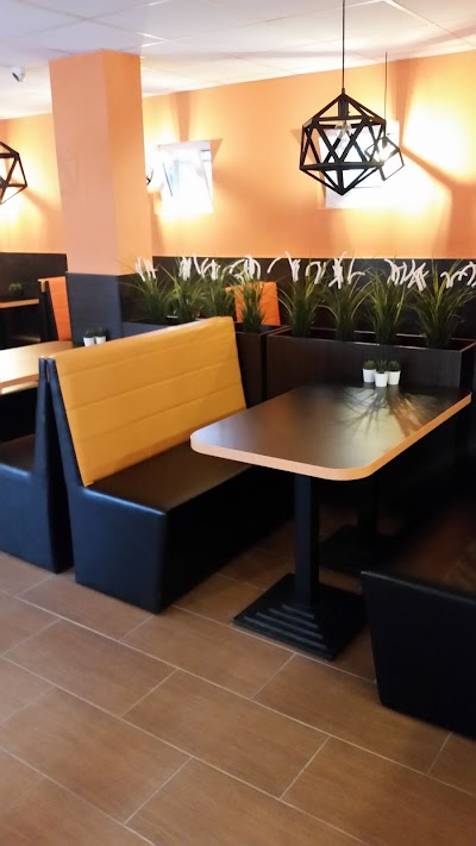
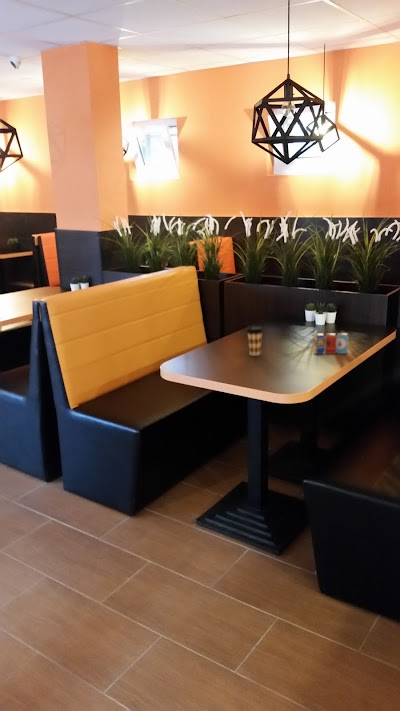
+ coffee cup [245,325,264,357]
+ pop [312,332,349,355]
